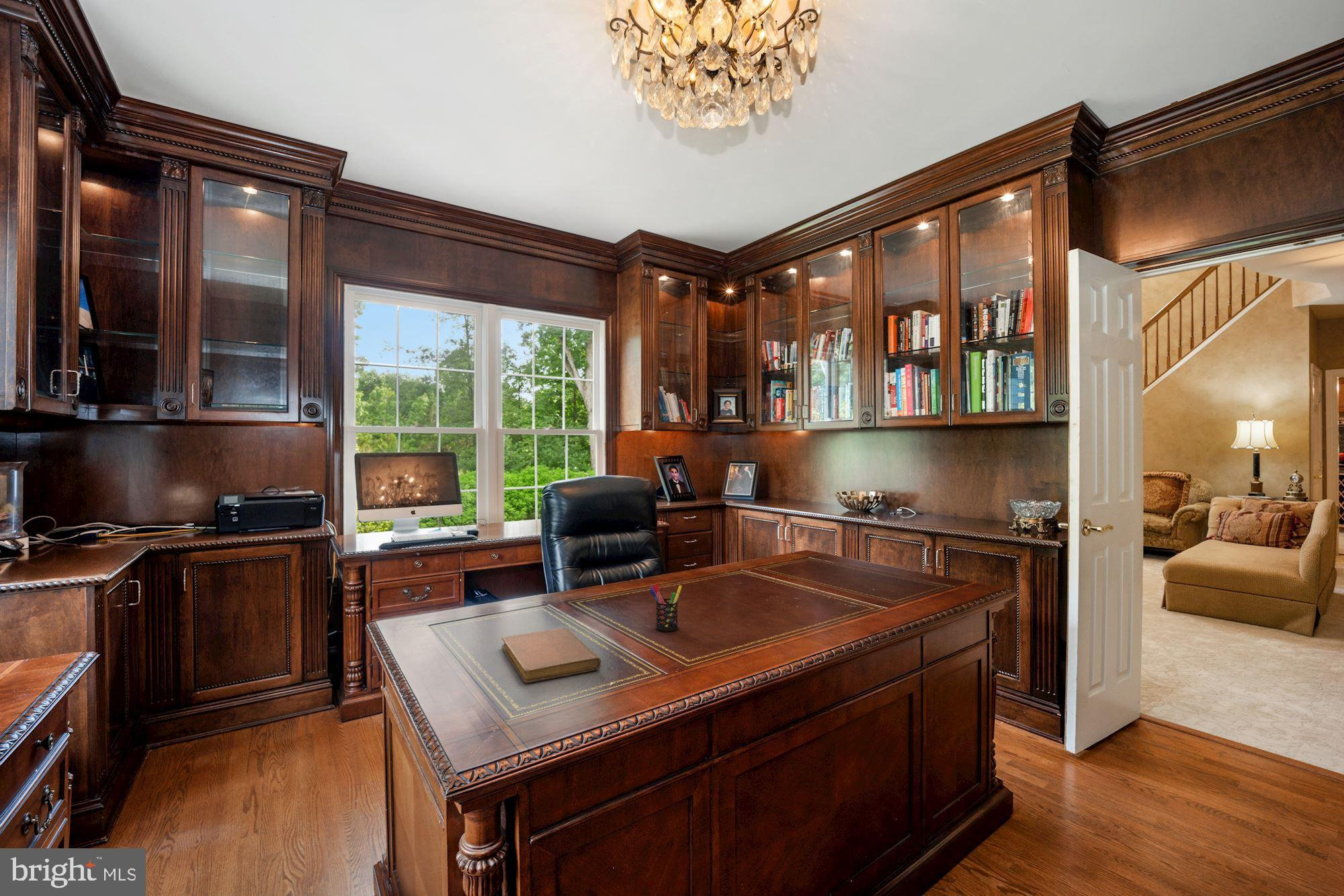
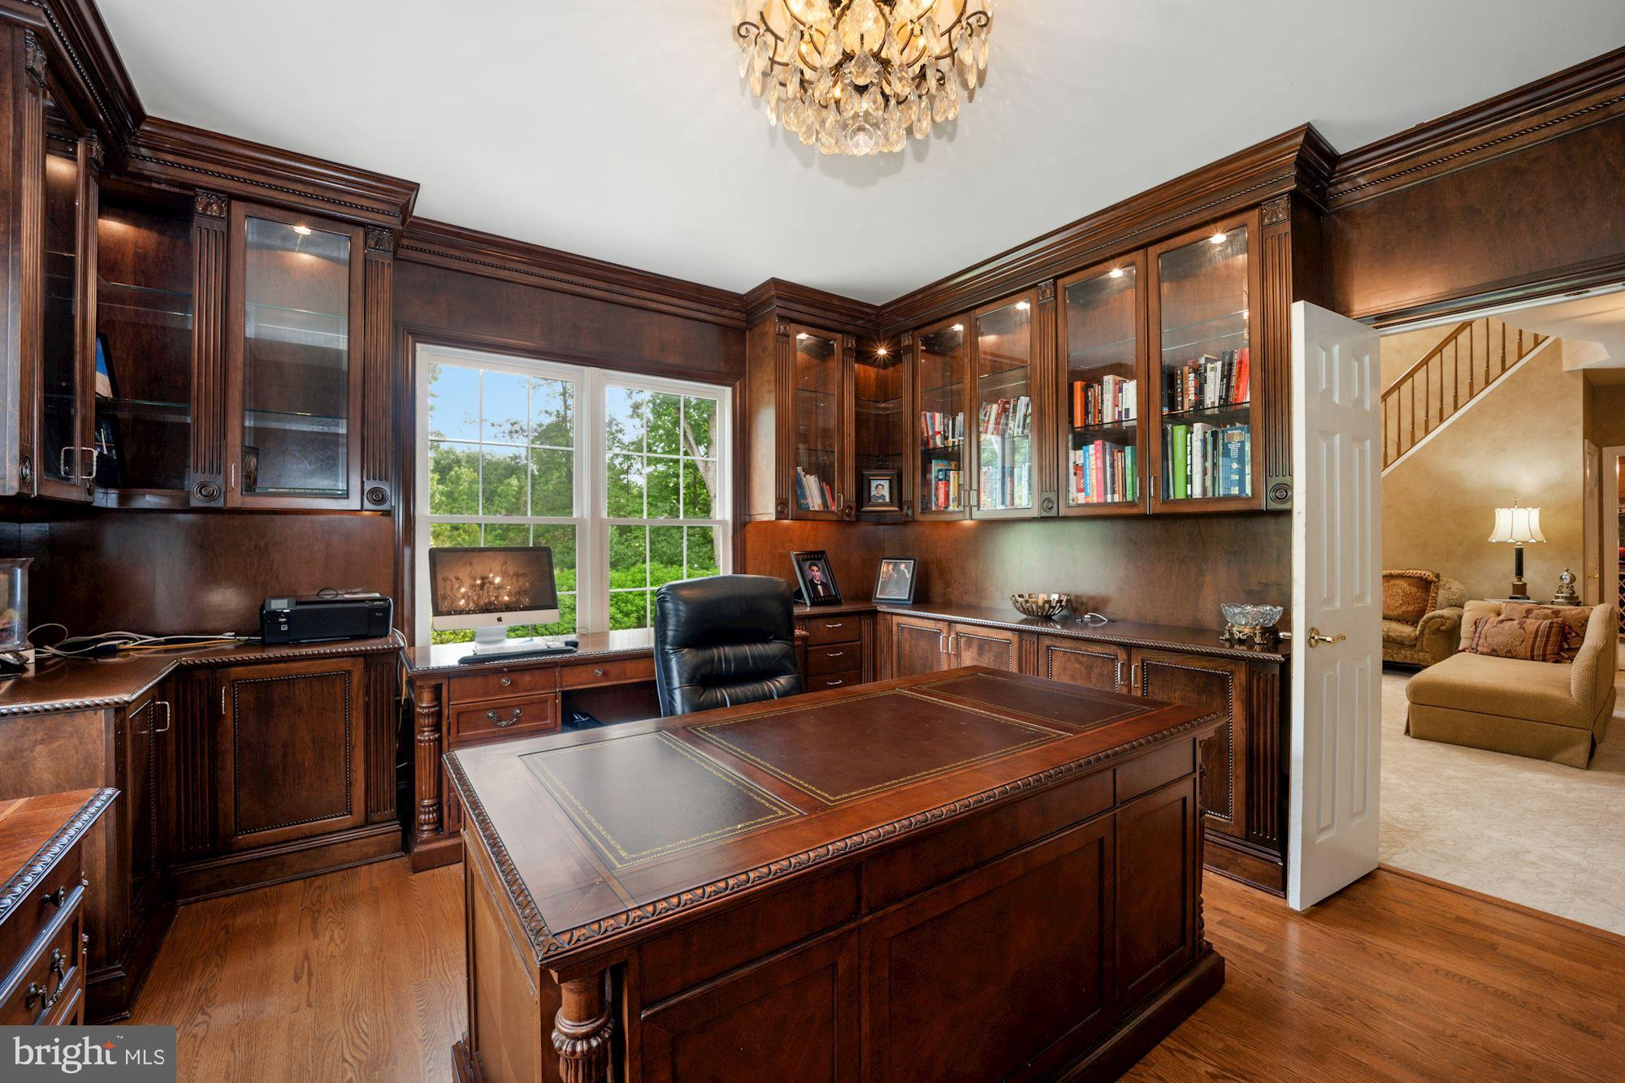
- pen holder [649,582,683,632]
- notebook [501,627,601,684]
